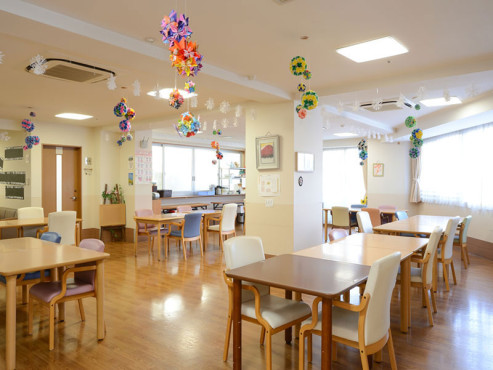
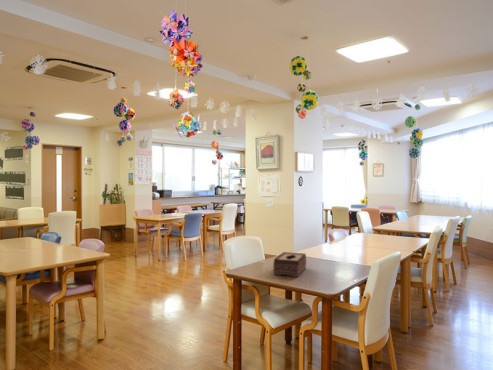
+ tissue box [272,251,307,278]
